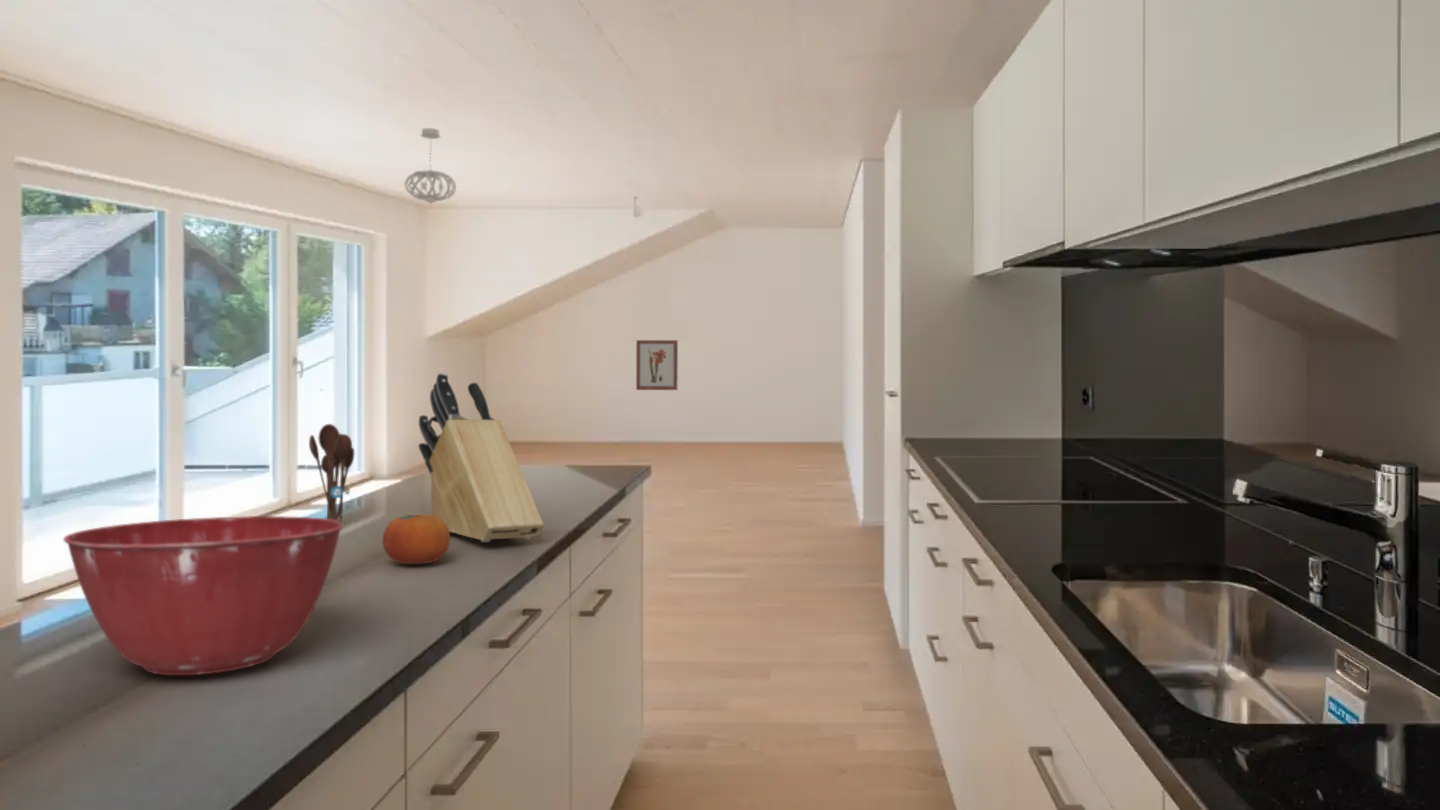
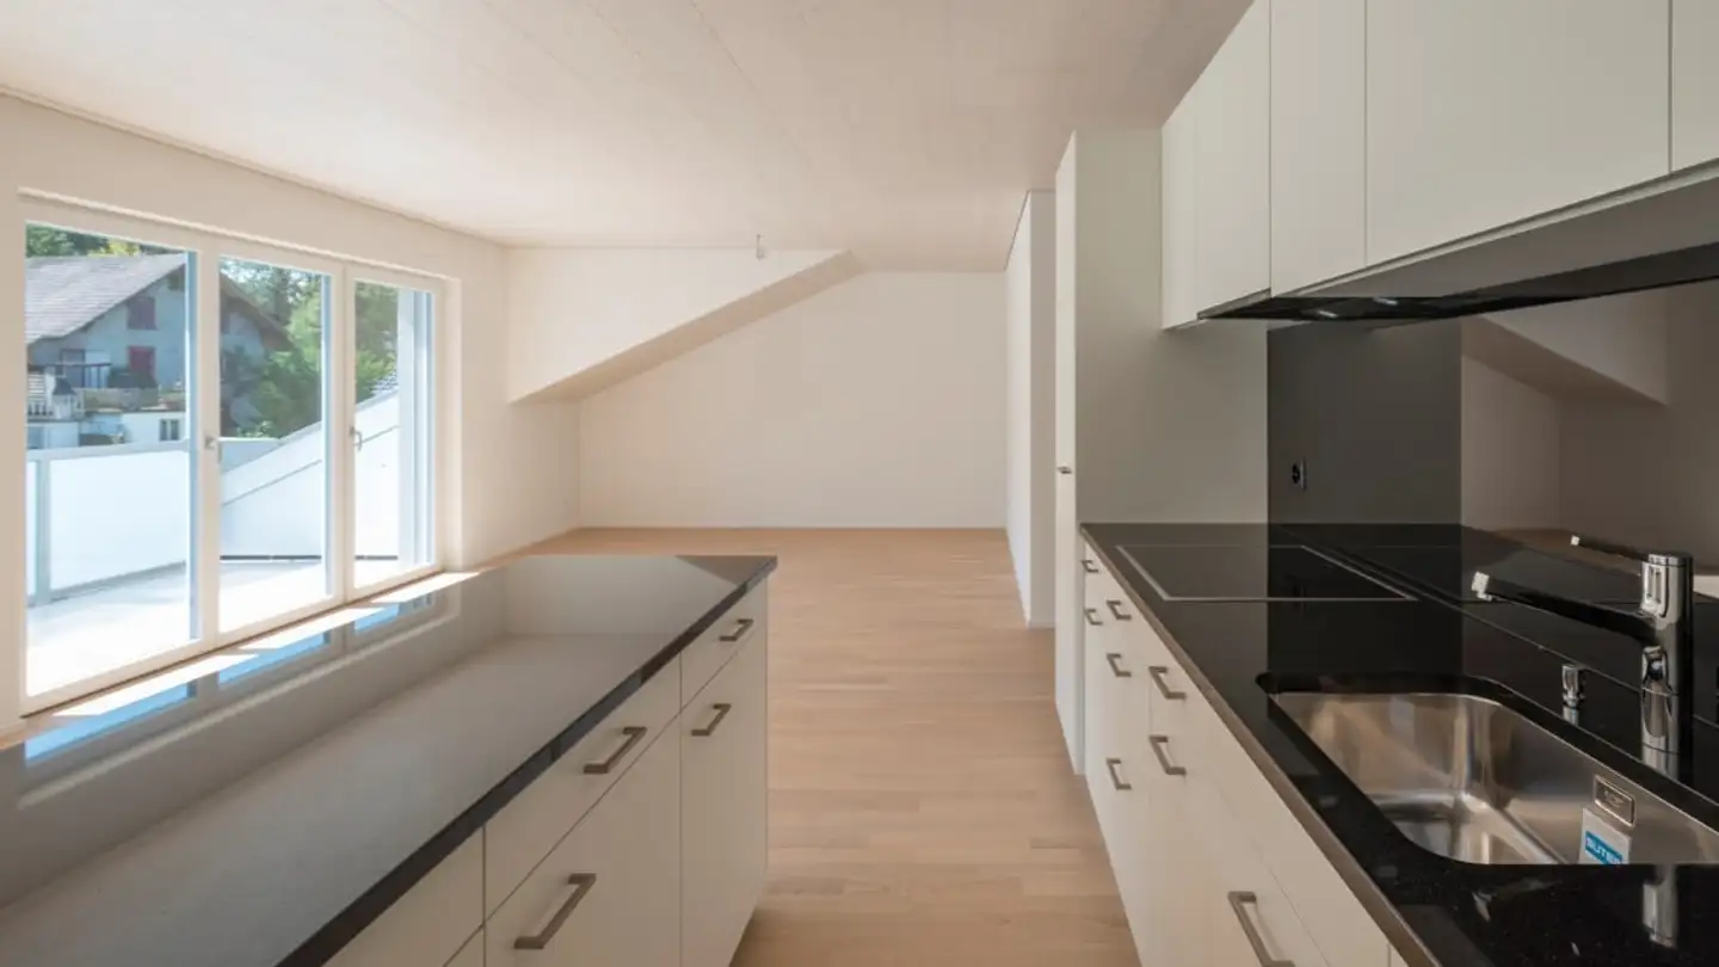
- fruit [382,513,451,565]
- utensil holder [308,423,356,523]
- mixing bowl [62,515,345,676]
- wall art [635,339,679,391]
- pendant light [404,127,457,205]
- knife block [418,372,545,543]
